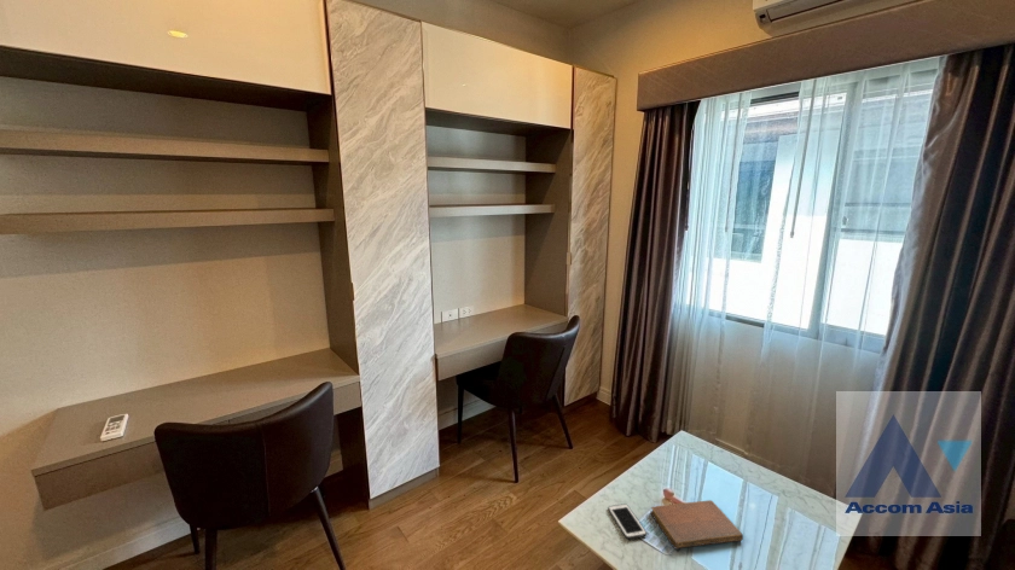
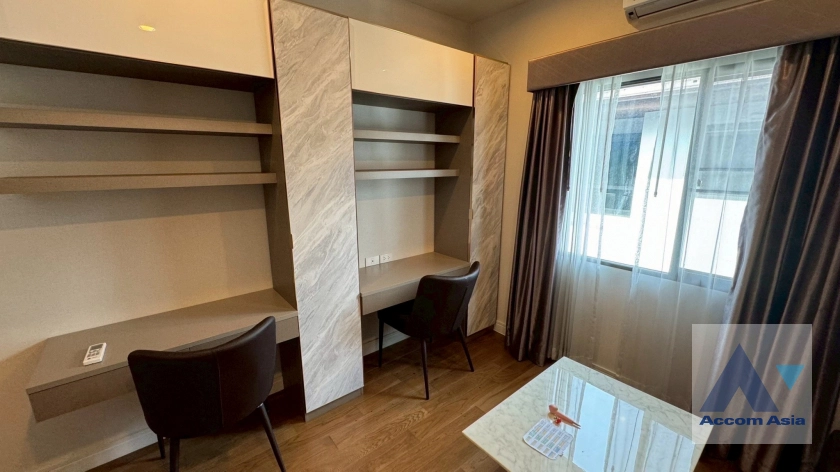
- notebook [649,499,744,549]
- cell phone [607,502,648,540]
